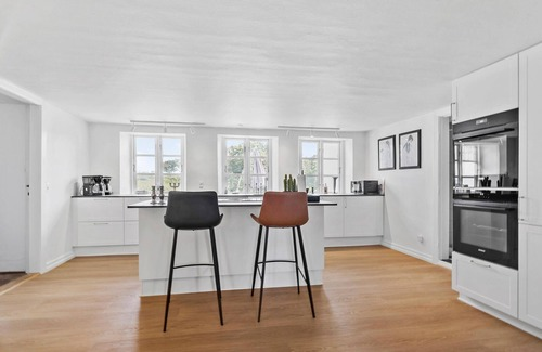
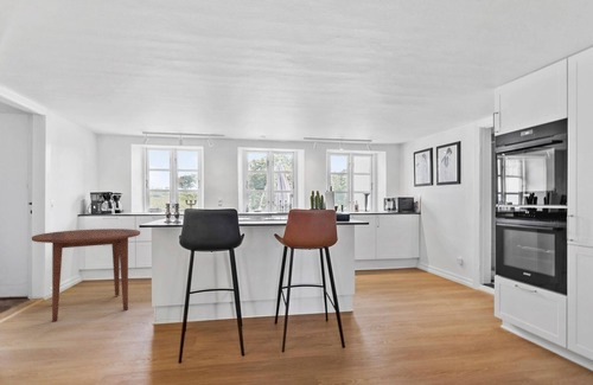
+ dining table [31,227,141,323]
